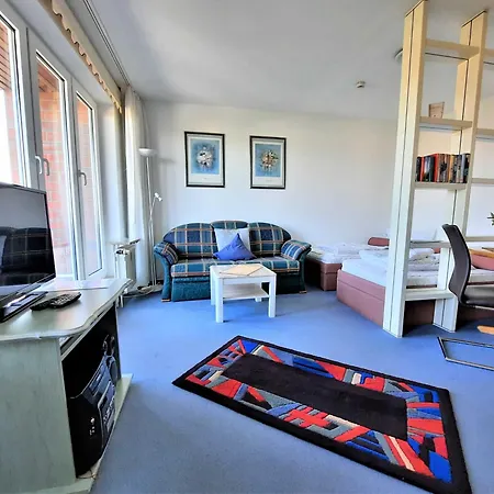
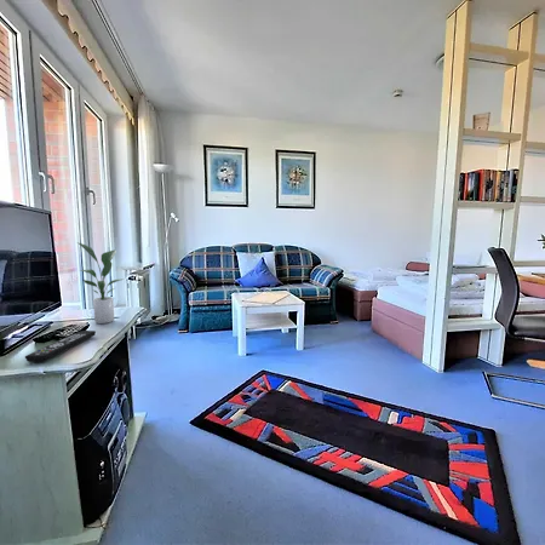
+ potted plant [76,241,126,325]
+ remote control [24,329,97,363]
